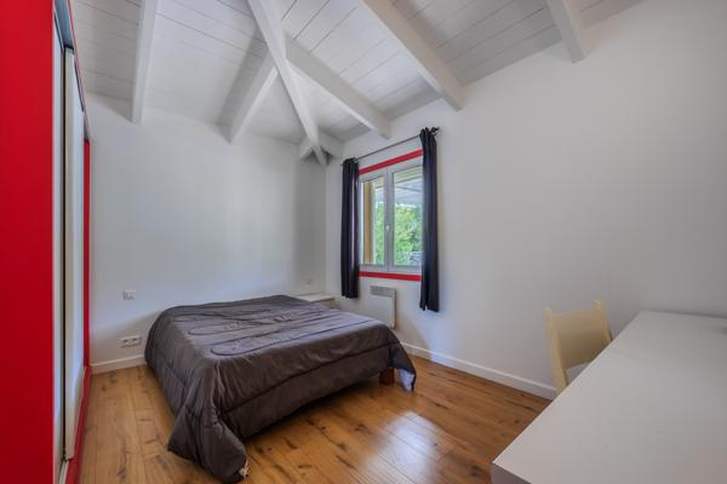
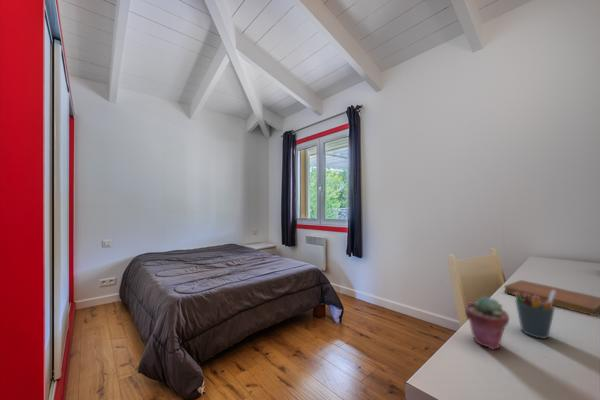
+ pen holder [514,290,556,340]
+ notebook [503,279,600,317]
+ potted succulent [464,296,510,351]
